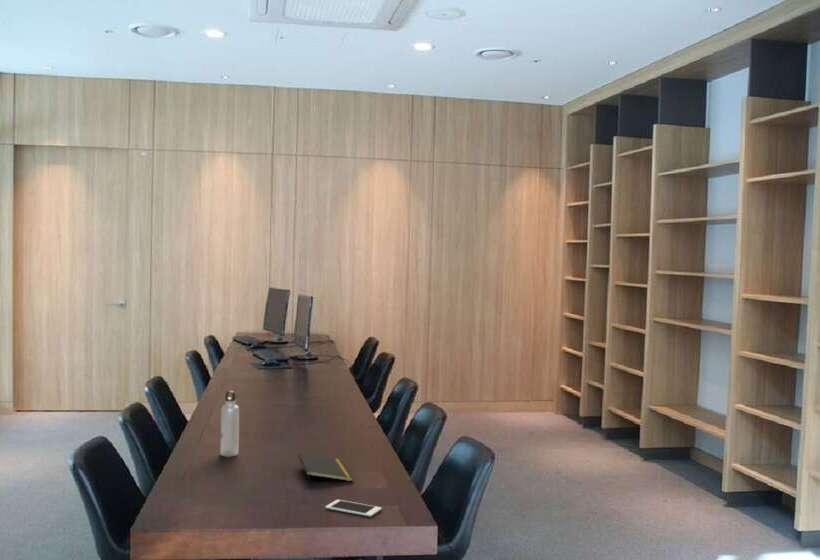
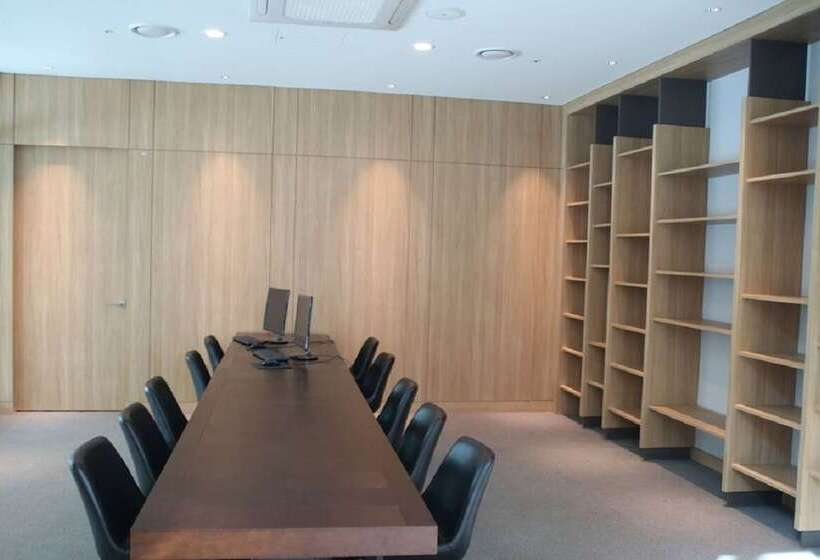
- notepad [297,452,354,486]
- water bottle [220,390,240,458]
- cell phone [325,499,383,518]
